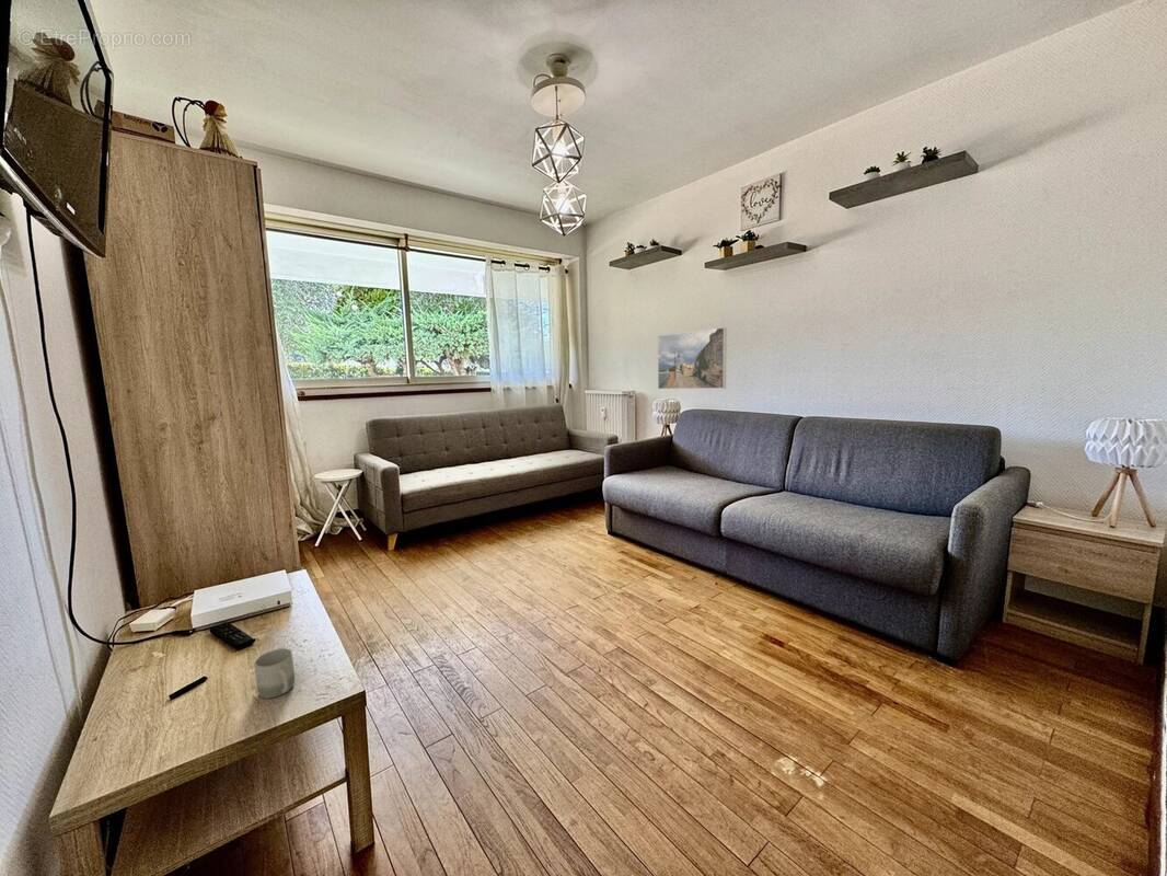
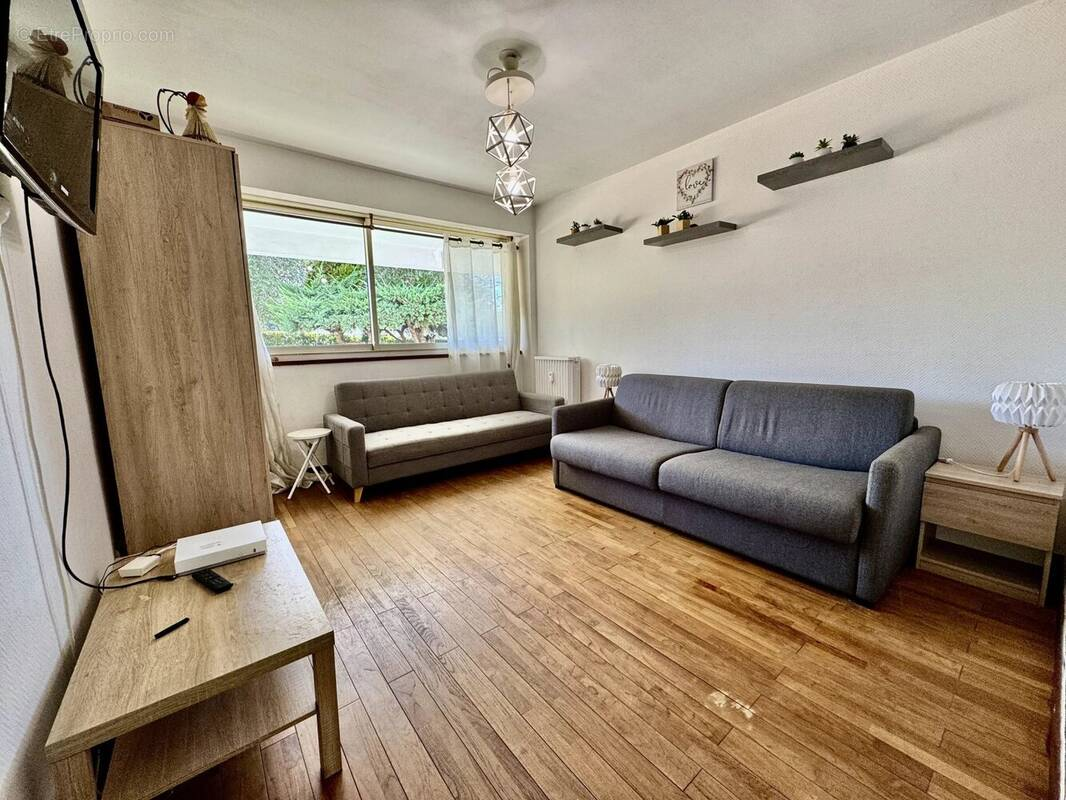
- cup [253,647,296,700]
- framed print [657,326,727,390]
